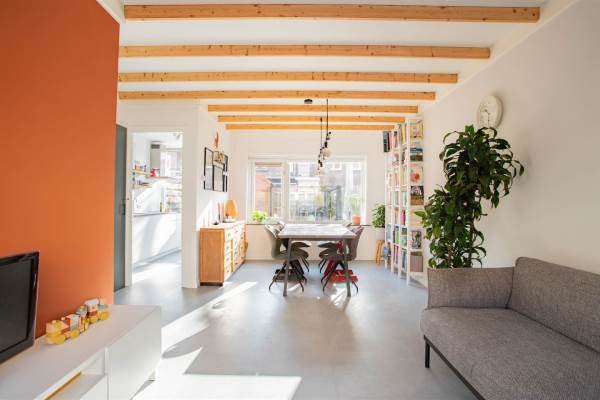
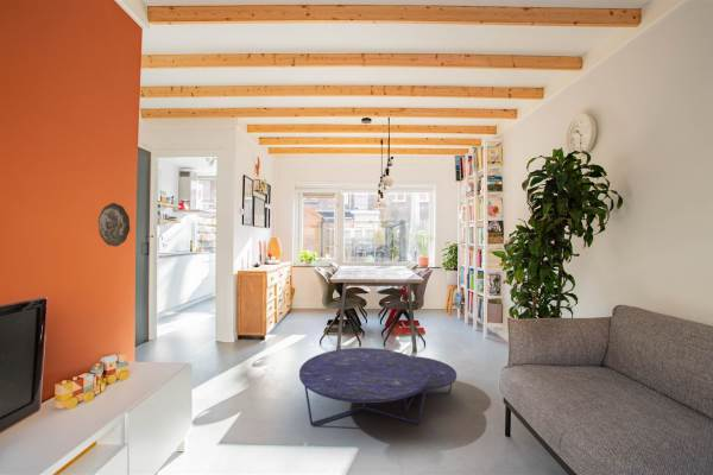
+ nesting table [298,347,458,426]
+ decorative plate [97,202,131,247]
